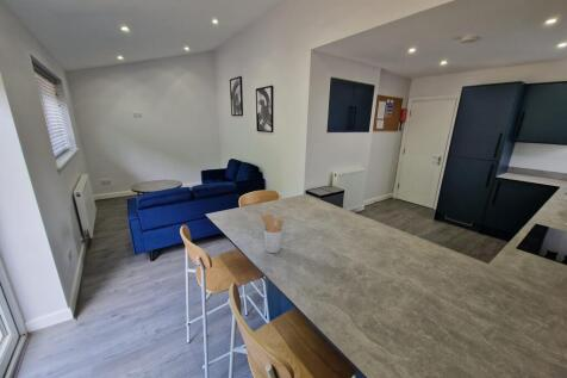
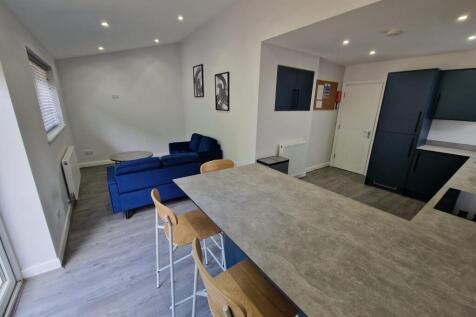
- utensil holder [260,212,286,254]
